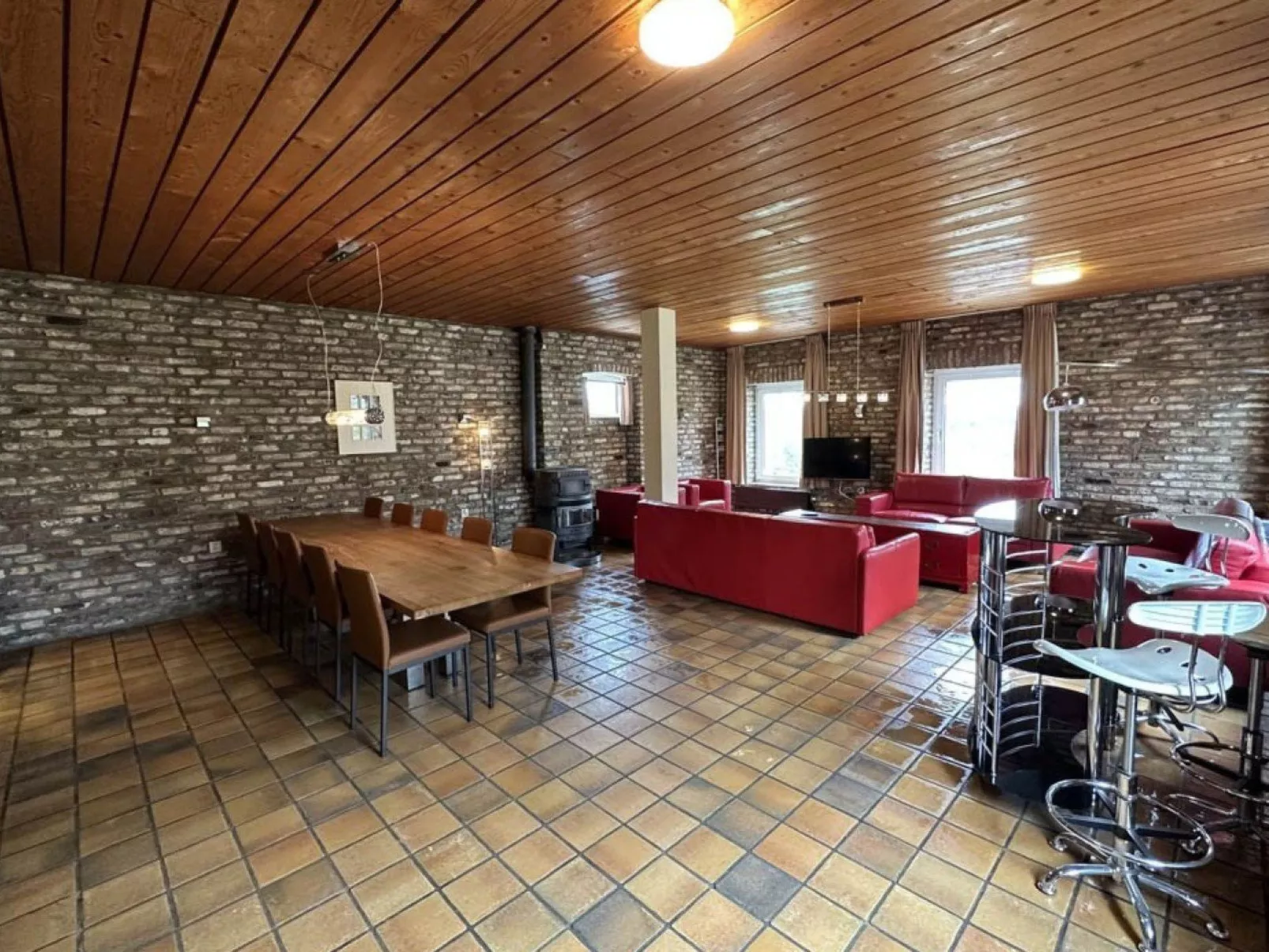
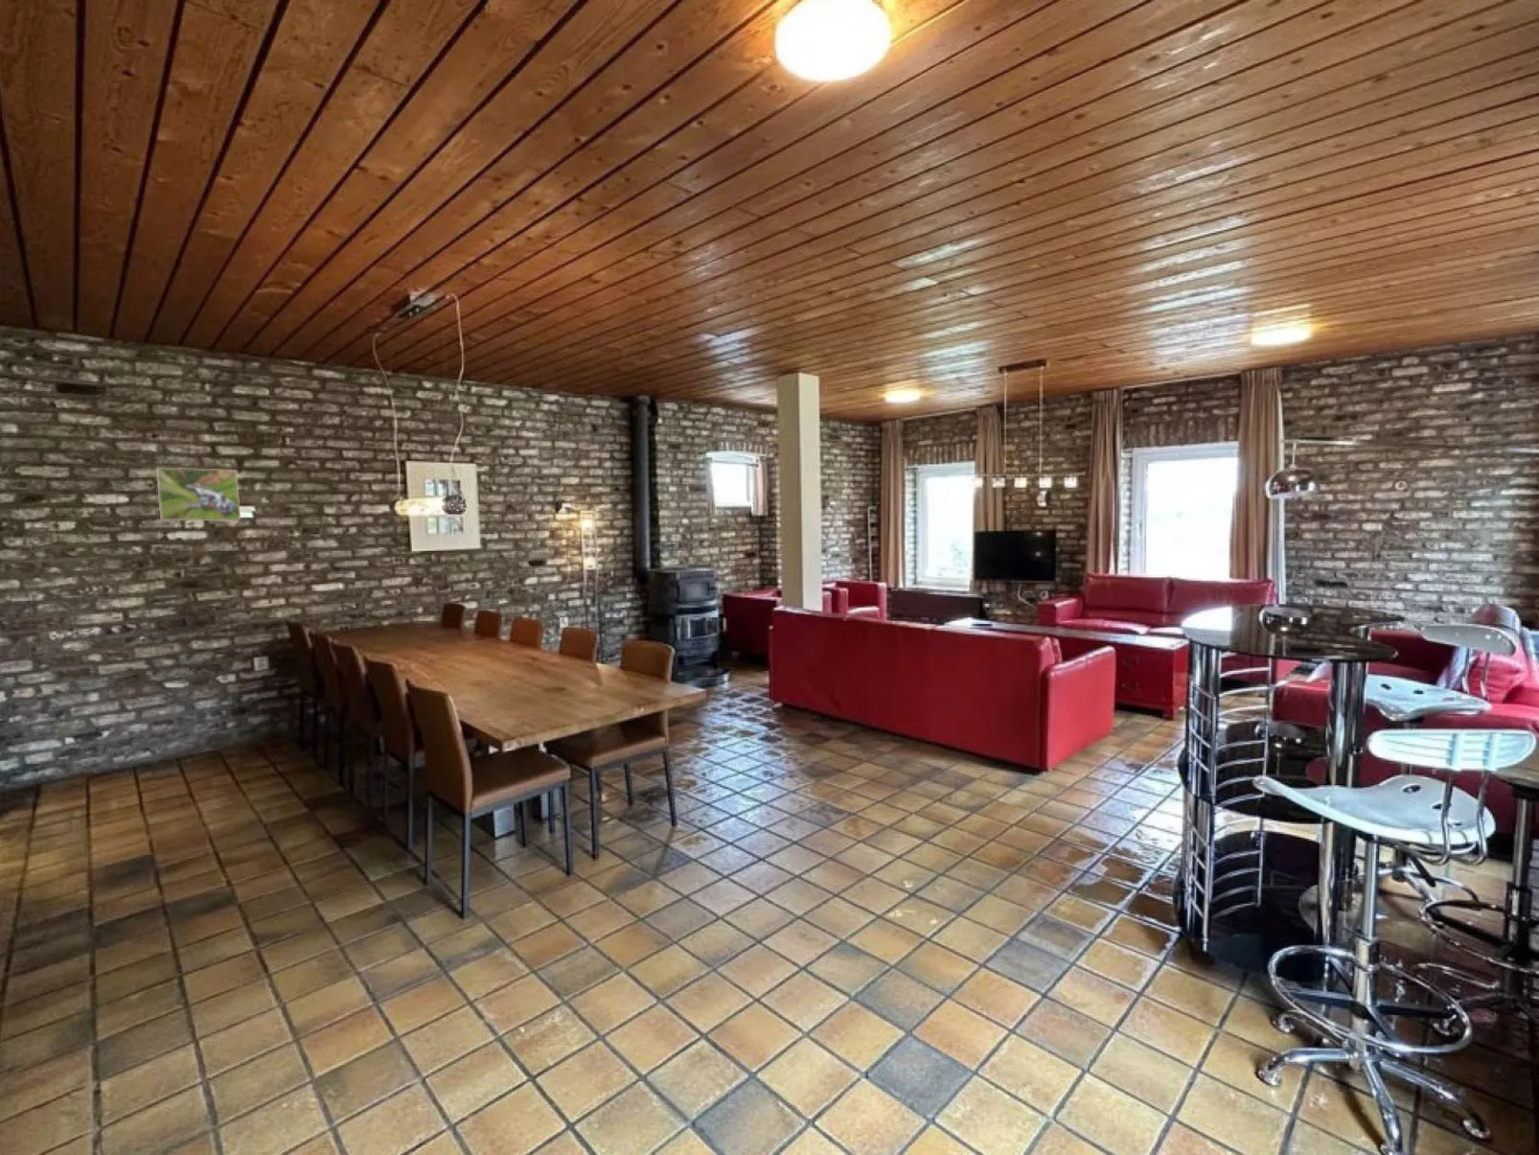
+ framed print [155,467,241,522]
